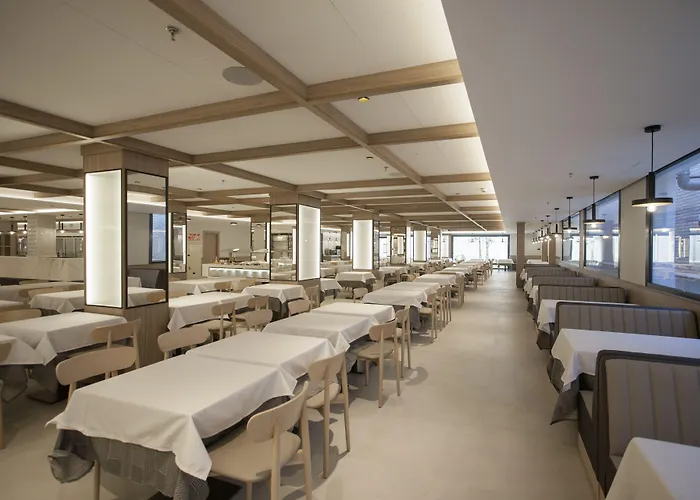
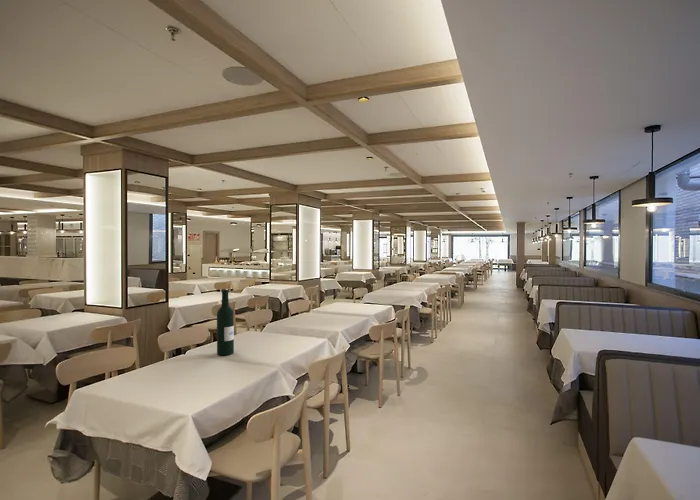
+ wine bottle [216,289,235,356]
